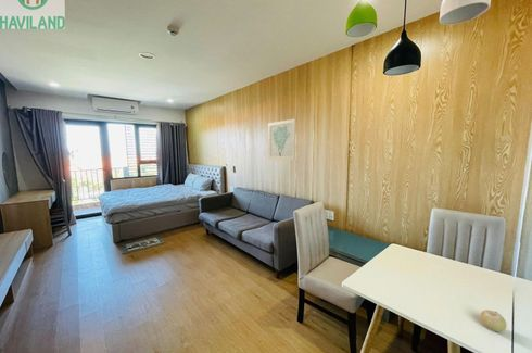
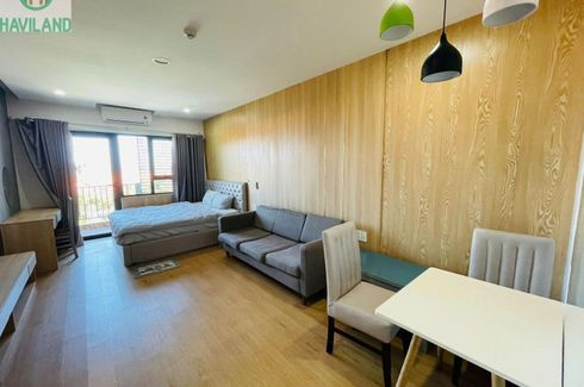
- fruit [480,308,508,333]
- wall art [267,118,296,161]
